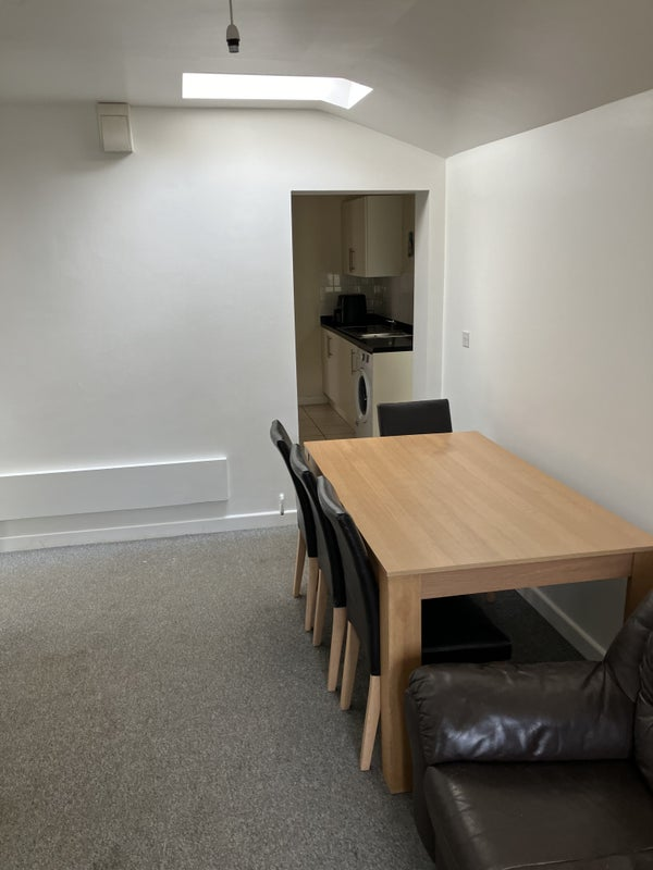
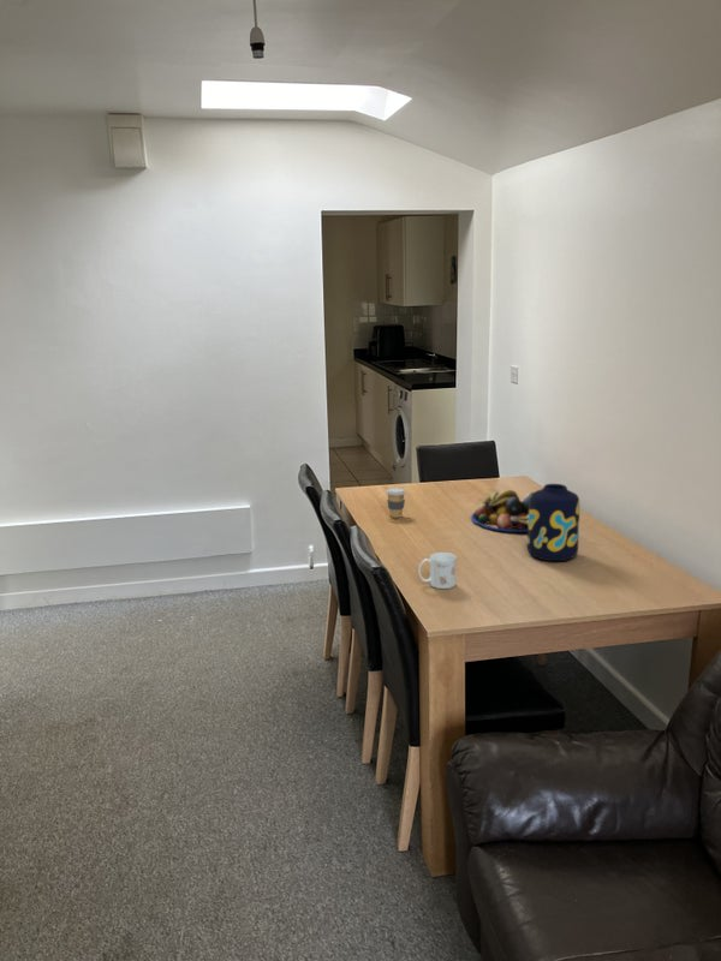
+ vase [526,483,580,562]
+ coffee cup [385,487,407,519]
+ mug [417,551,458,590]
+ fruit bowl [470,489,535,533]
